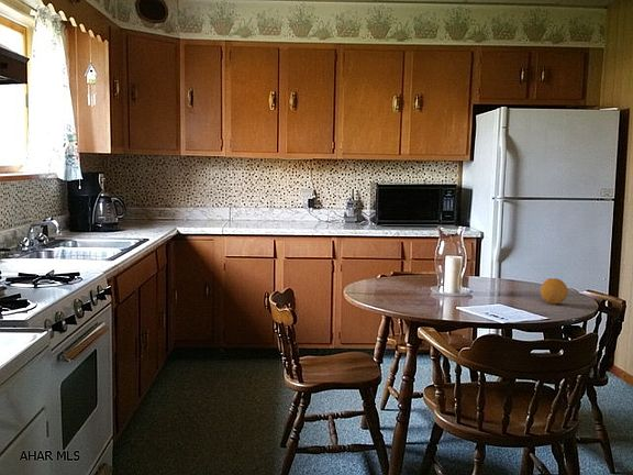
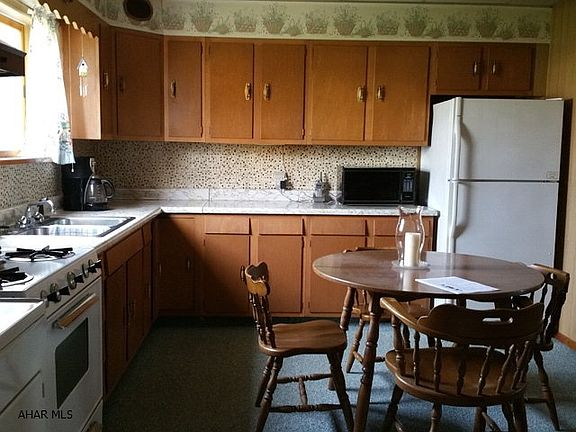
- fruit [540,277,569,305]
